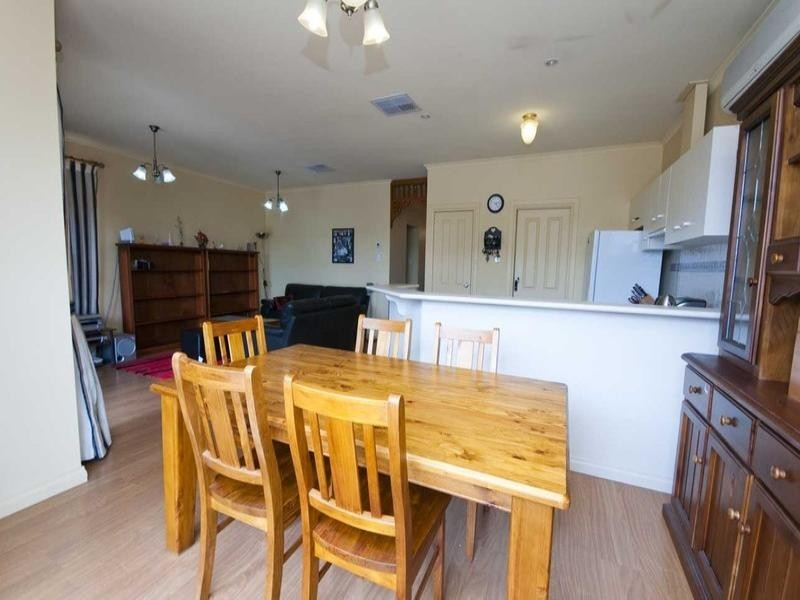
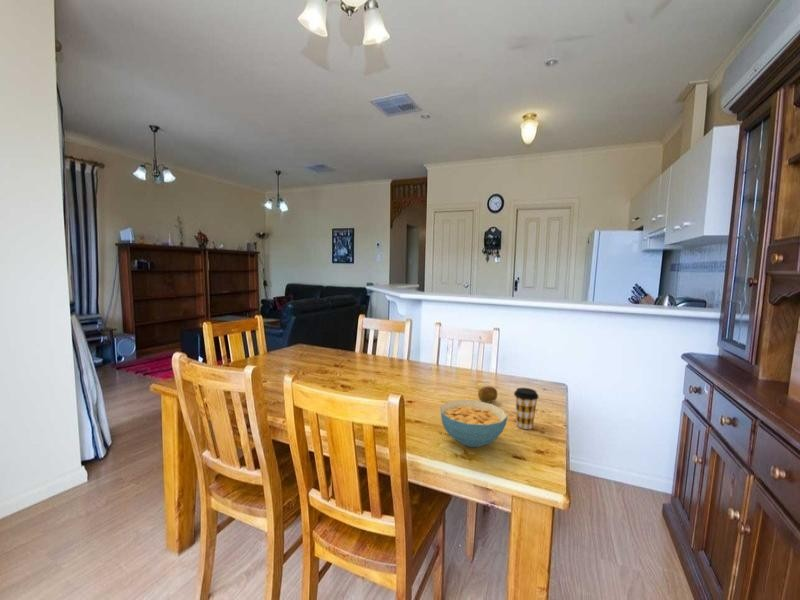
+ coffee cup [513,387,540,430]
+ cereal bowl [439,399,508,448]
+ fruit [477,386,498,404]
